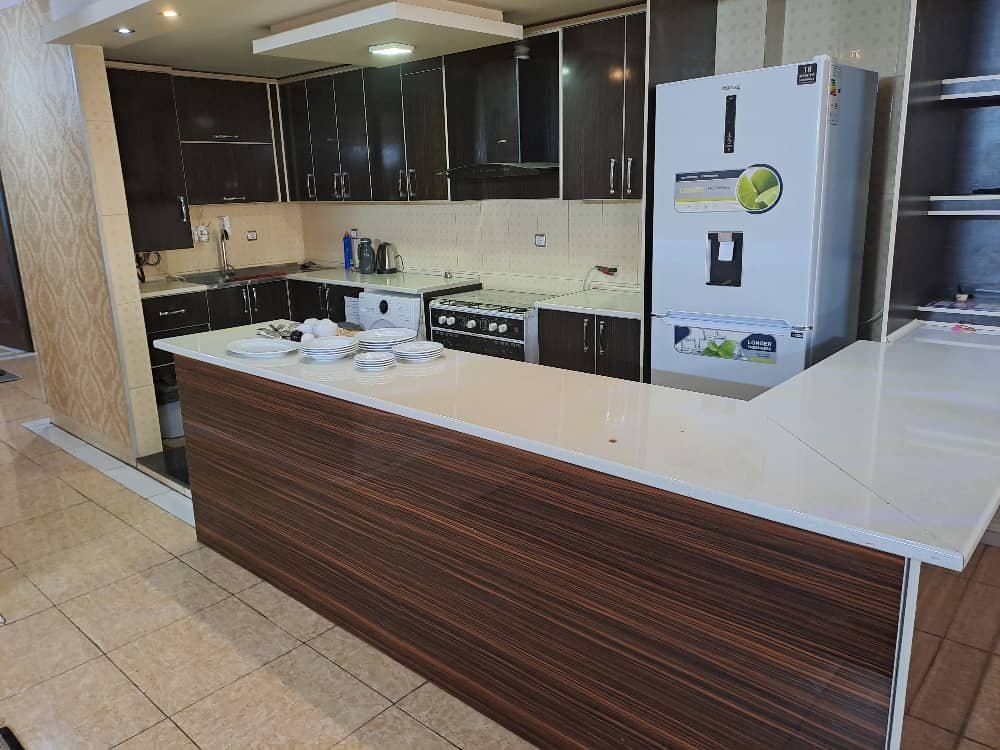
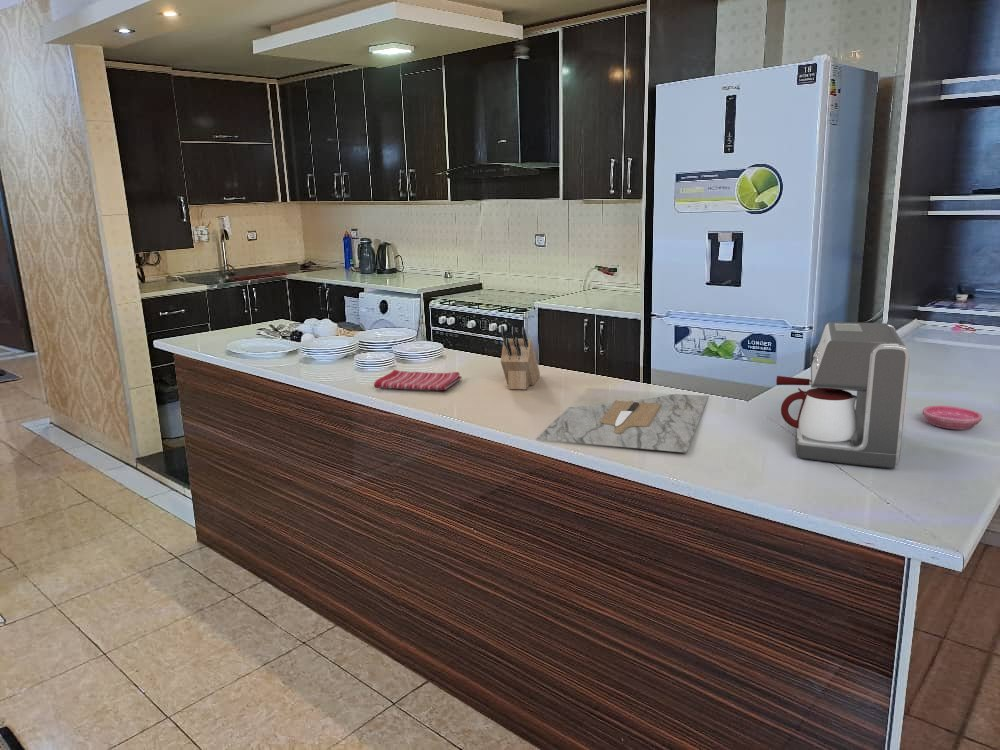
+ saucer [922,405,983,431]
+ dish towel [373,369,463,391]
+ coffee maker [775,321,911,469]
+ knife block [500,325,541,391]
+ cutting board [536,393,709,454]
